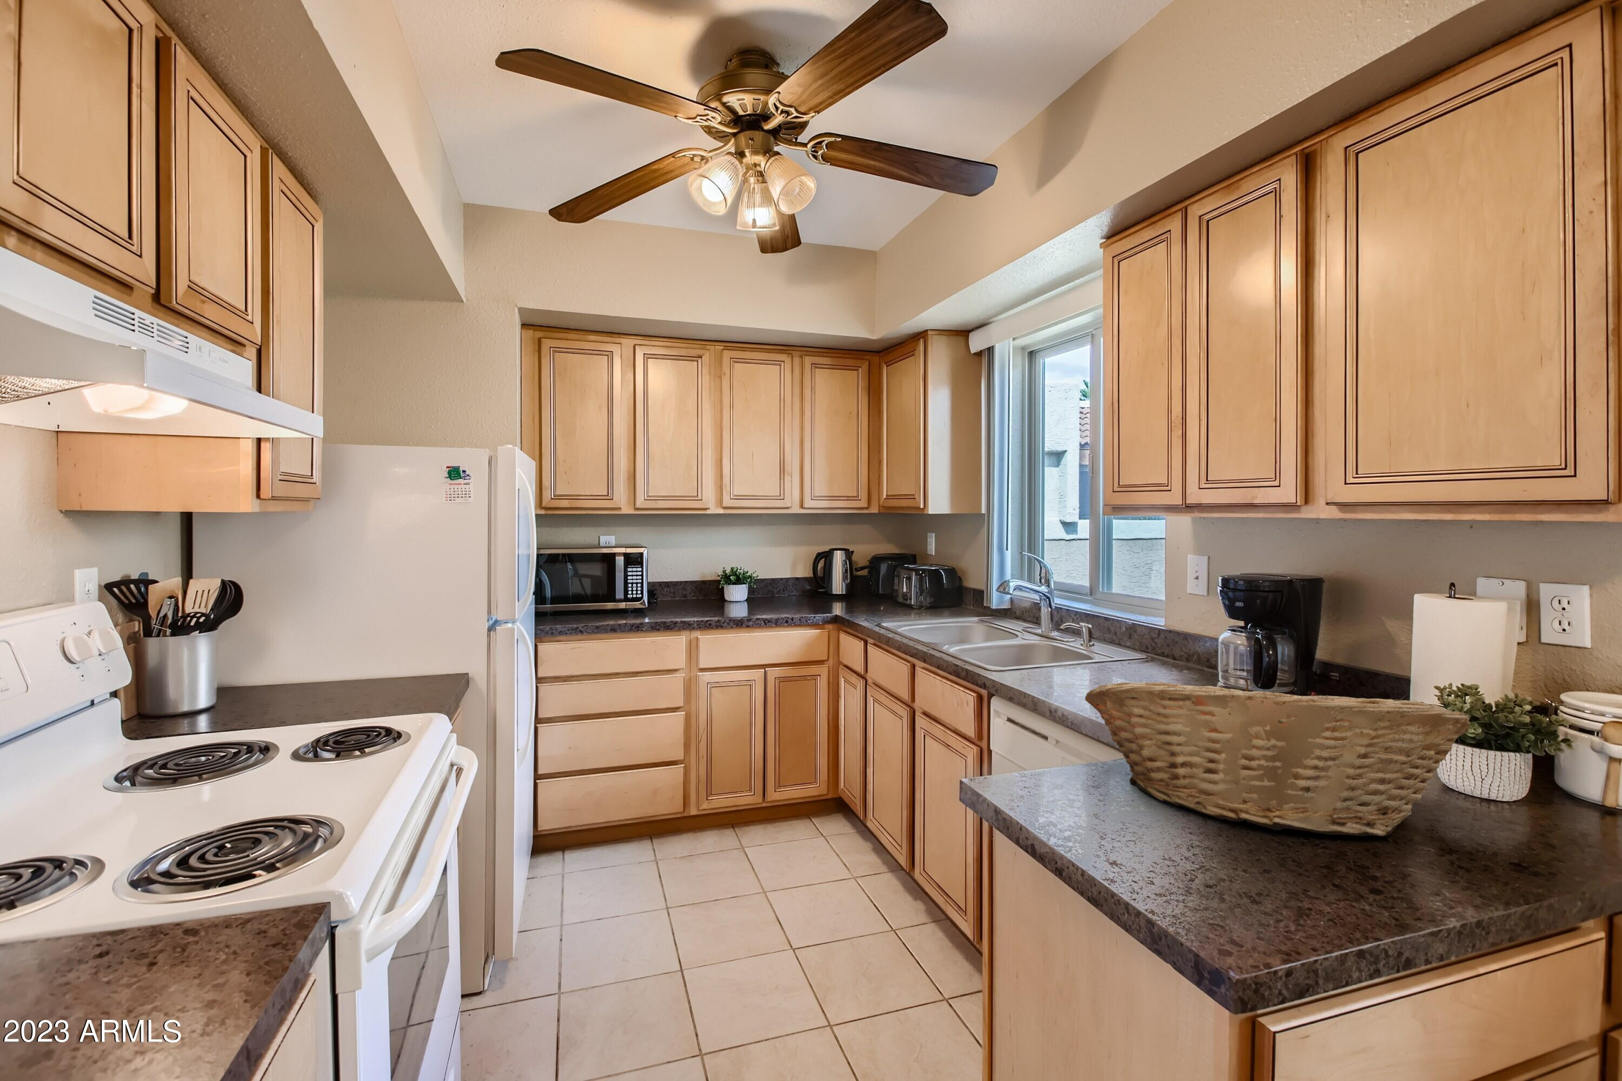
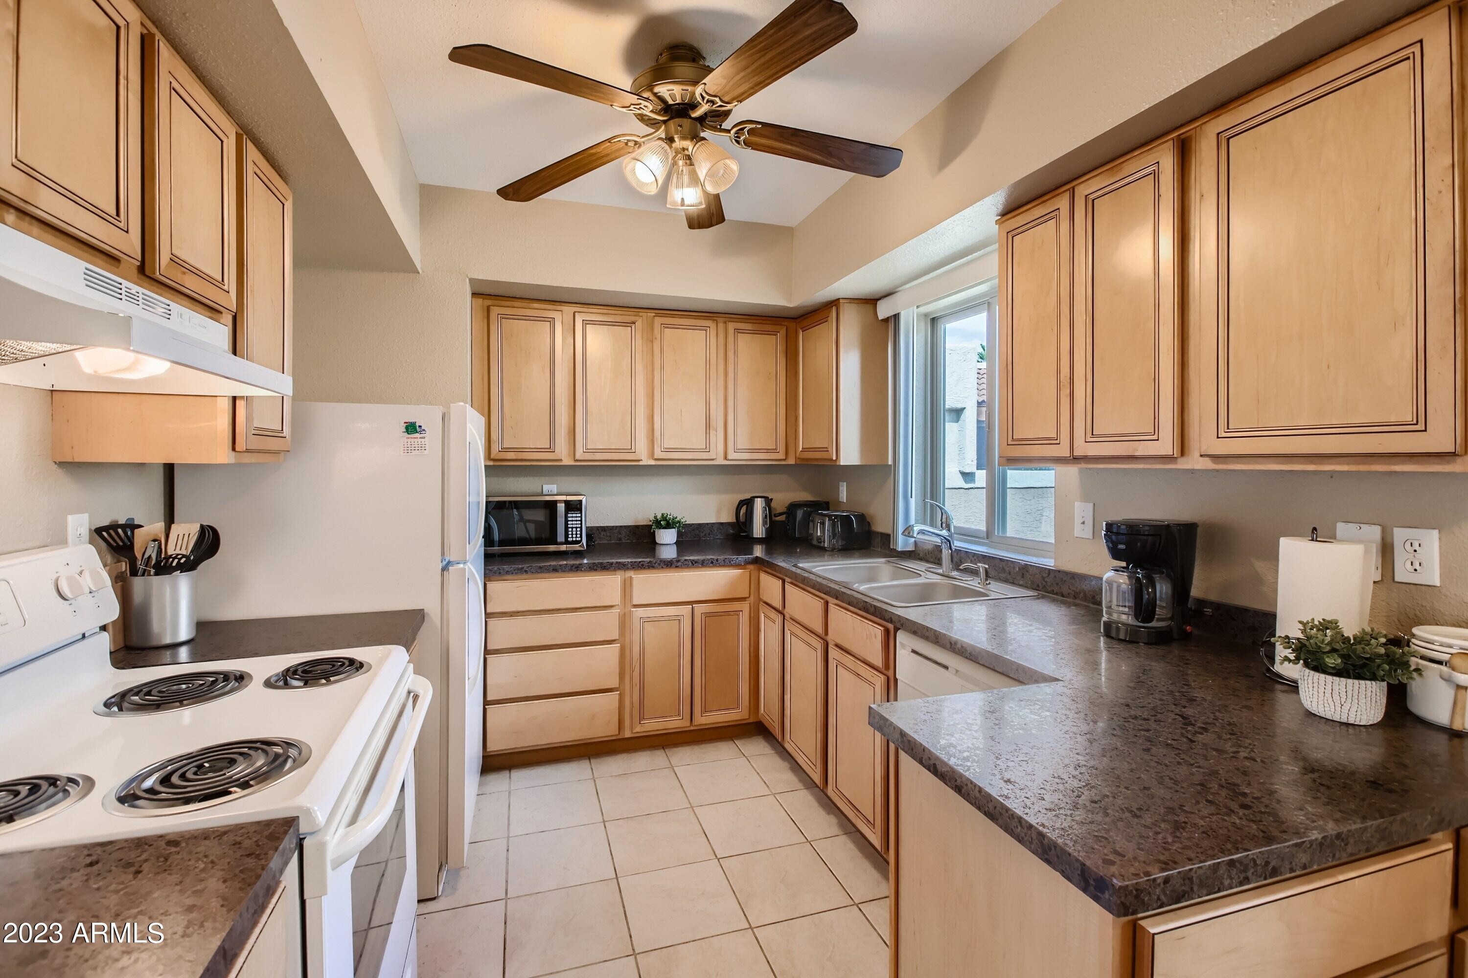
- fruit basket [1085,678,1471,837]
